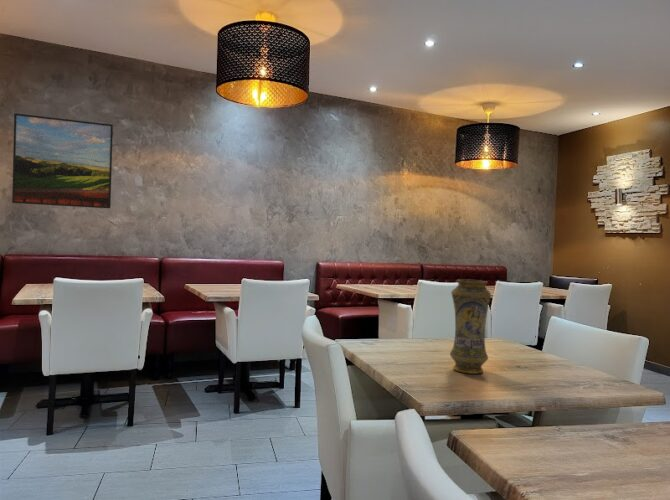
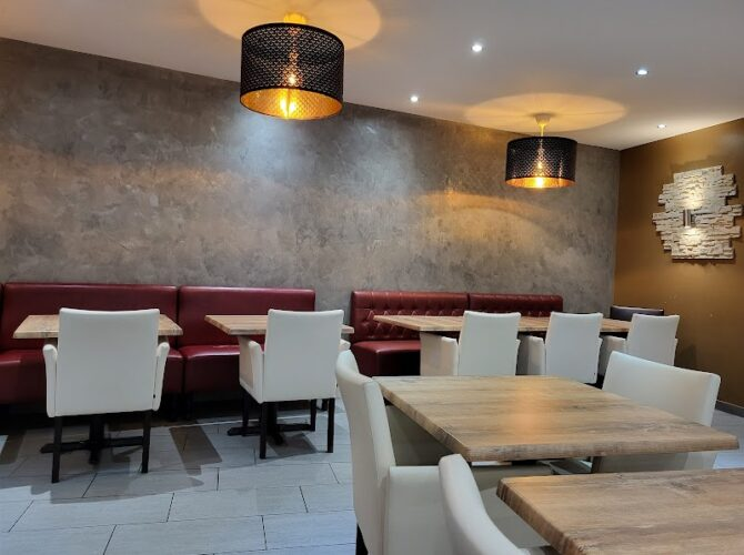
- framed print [11,112,114,209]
- vase [449,278,492,375]
